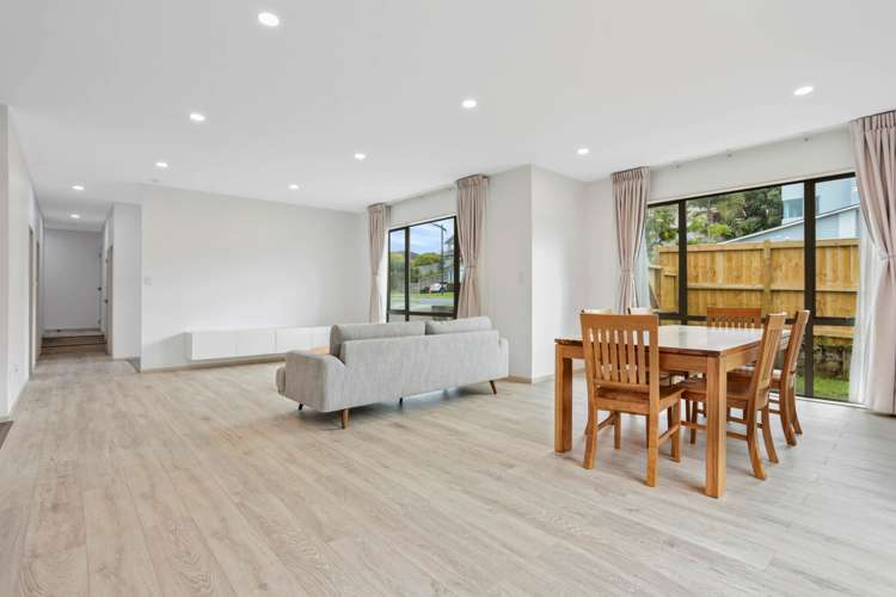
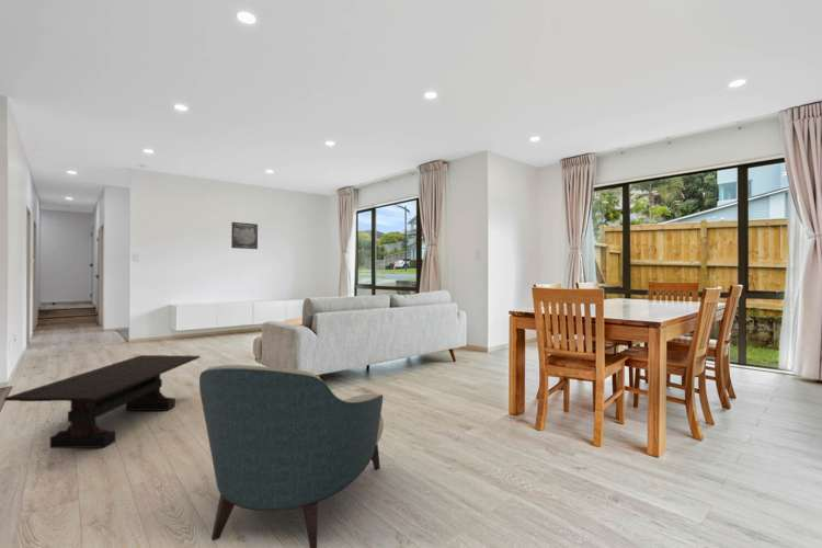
+ armchair [198,364,385,548]
+ wall art [230,221,259,250]
+ coffee table [3,354,202,449]
